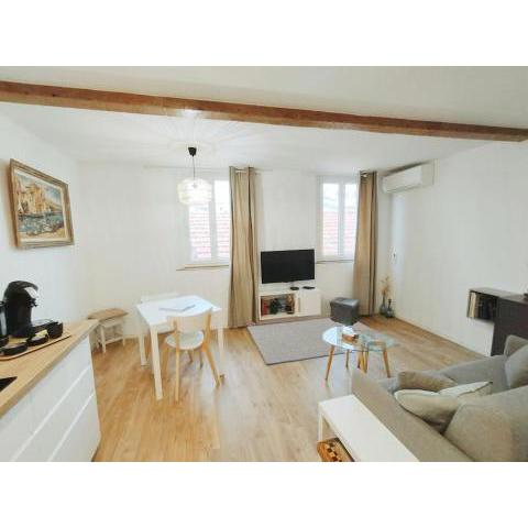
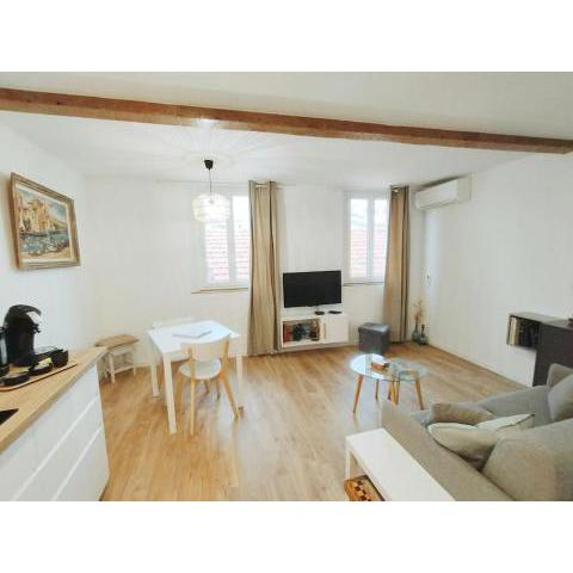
- rug [246,317,402,365]
